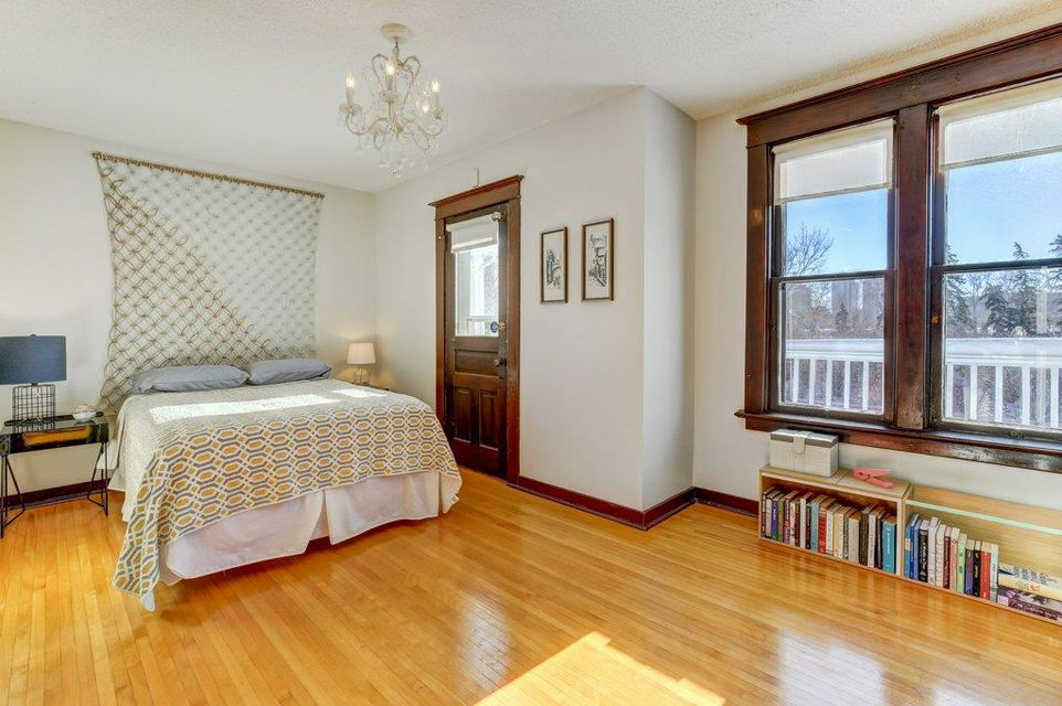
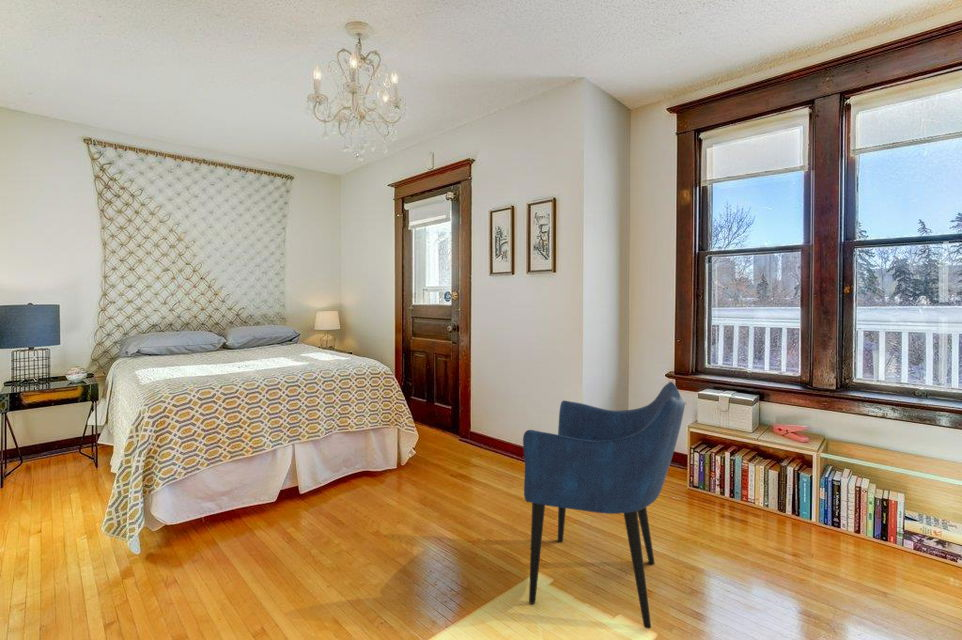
+ armchair [522,381,688,630]
